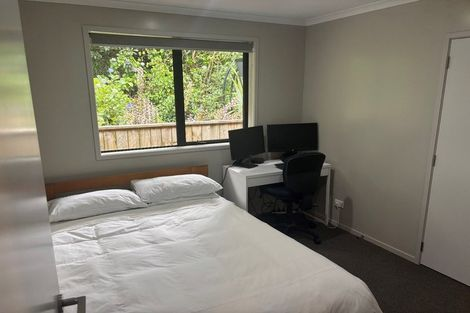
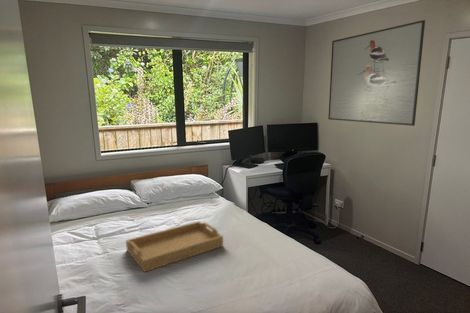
+ serving tray [125,220,224,273]
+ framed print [327,19,426,127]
